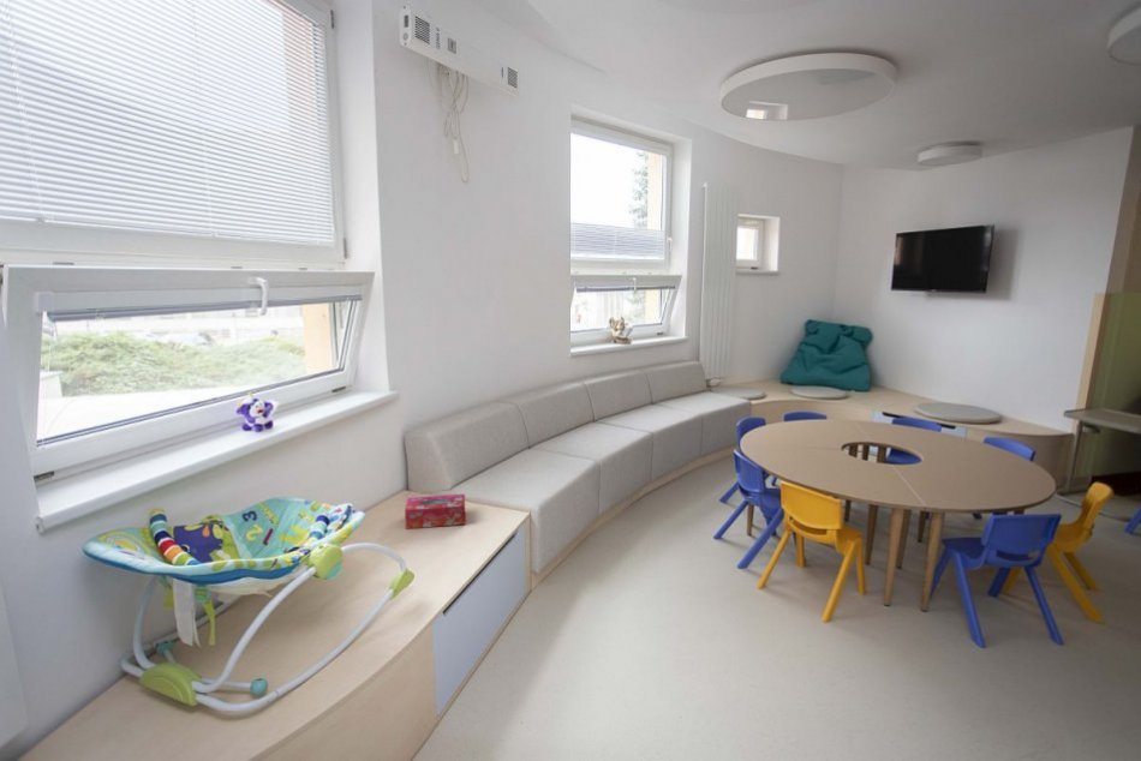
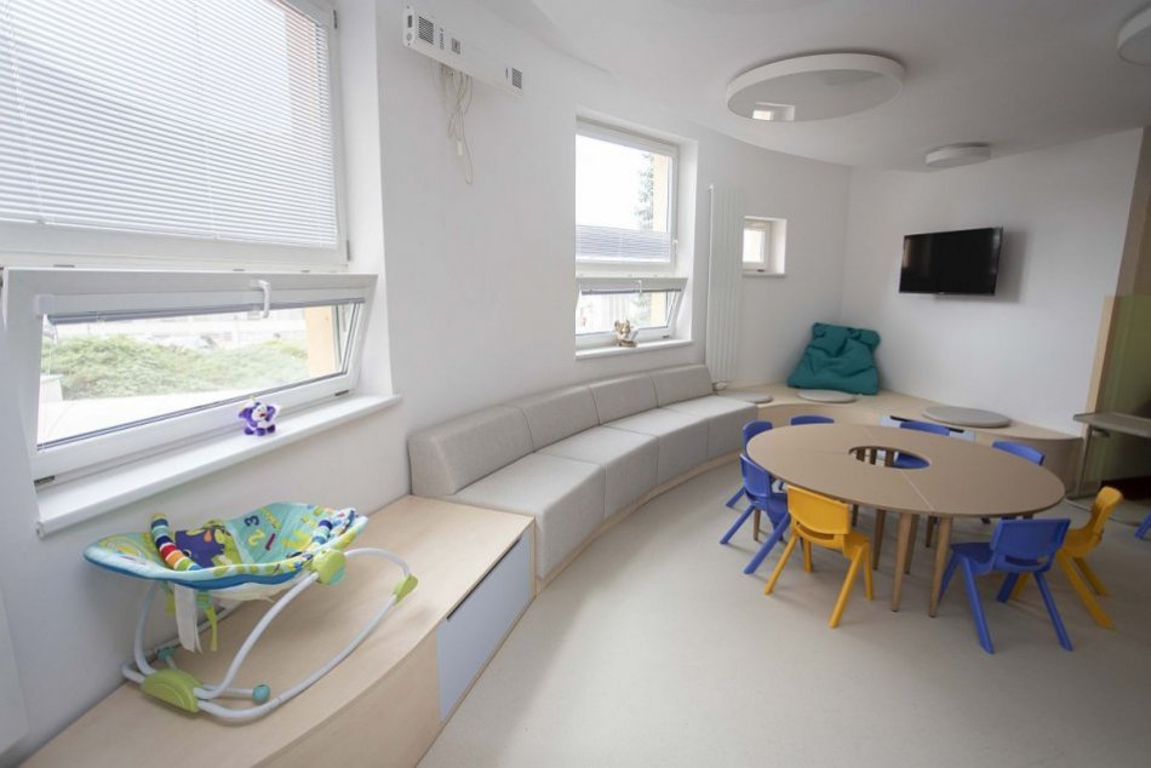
- tissue box [404,493,467,531]
